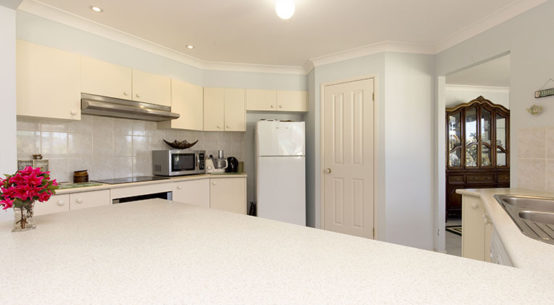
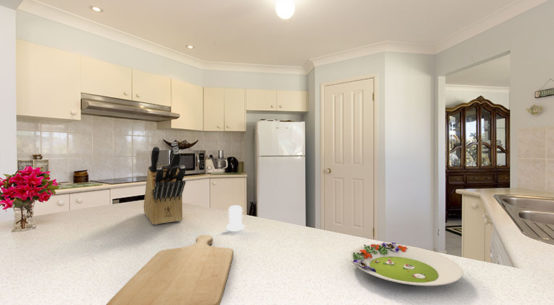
+ salad plate [349,241,464,287]
+ salt shaker [225,204,246,231]
+ knife block [143,141,187,226]
+ chopping board [105,234,235,305]
